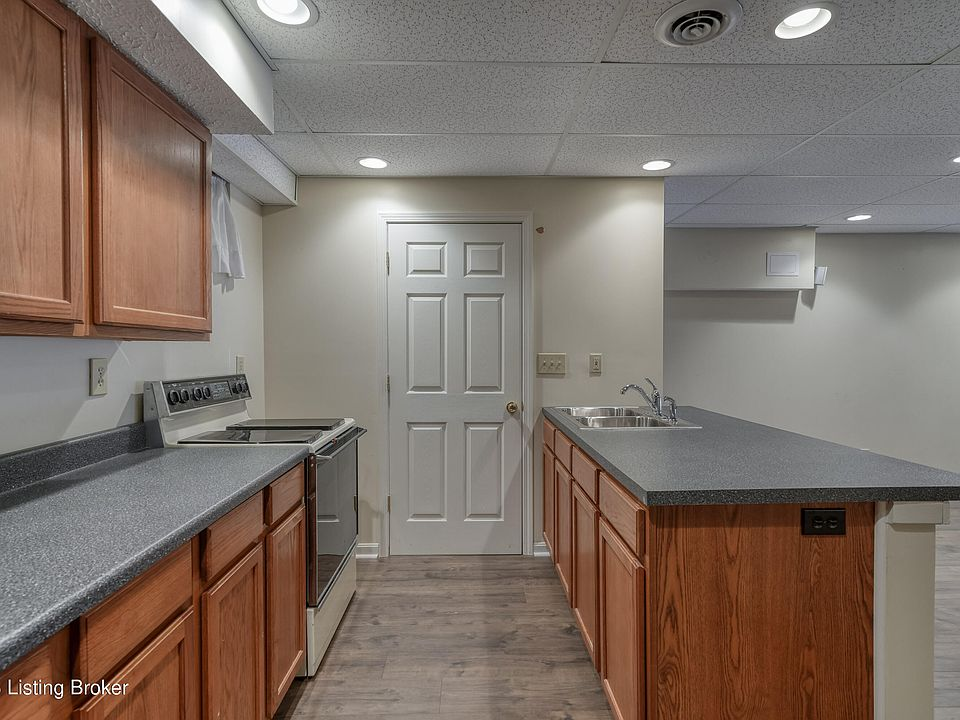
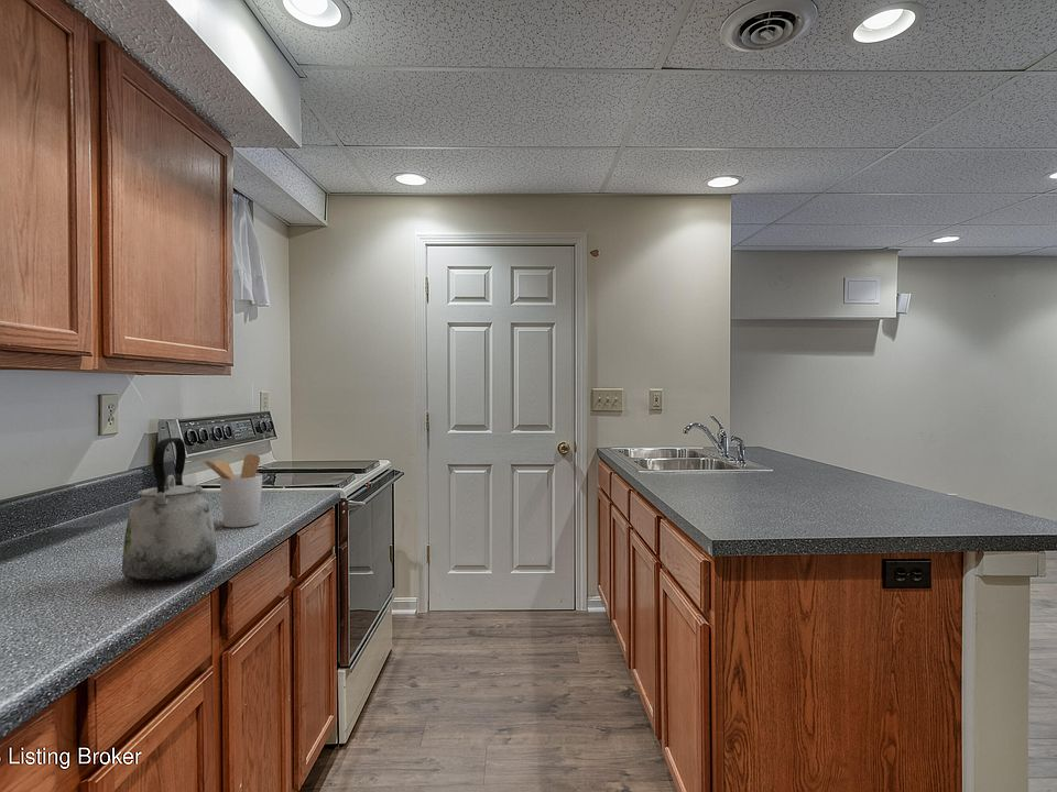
+ kettle [121,437,218,584]
+ utensil holder [200,453,263,528]
